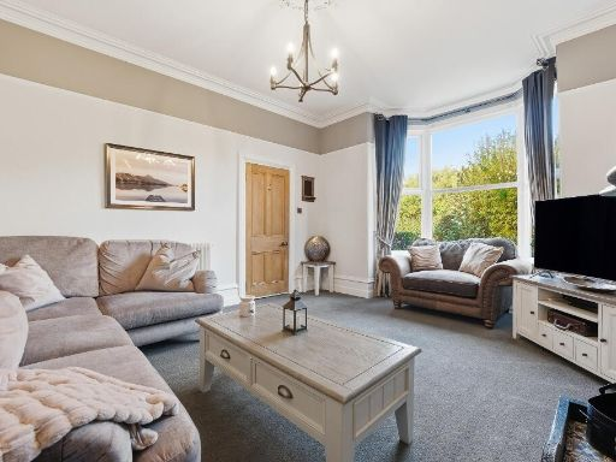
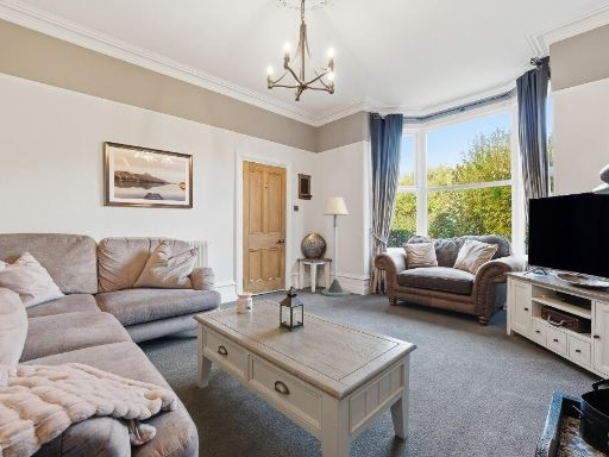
+ floor lamp [320,196,351,298]
